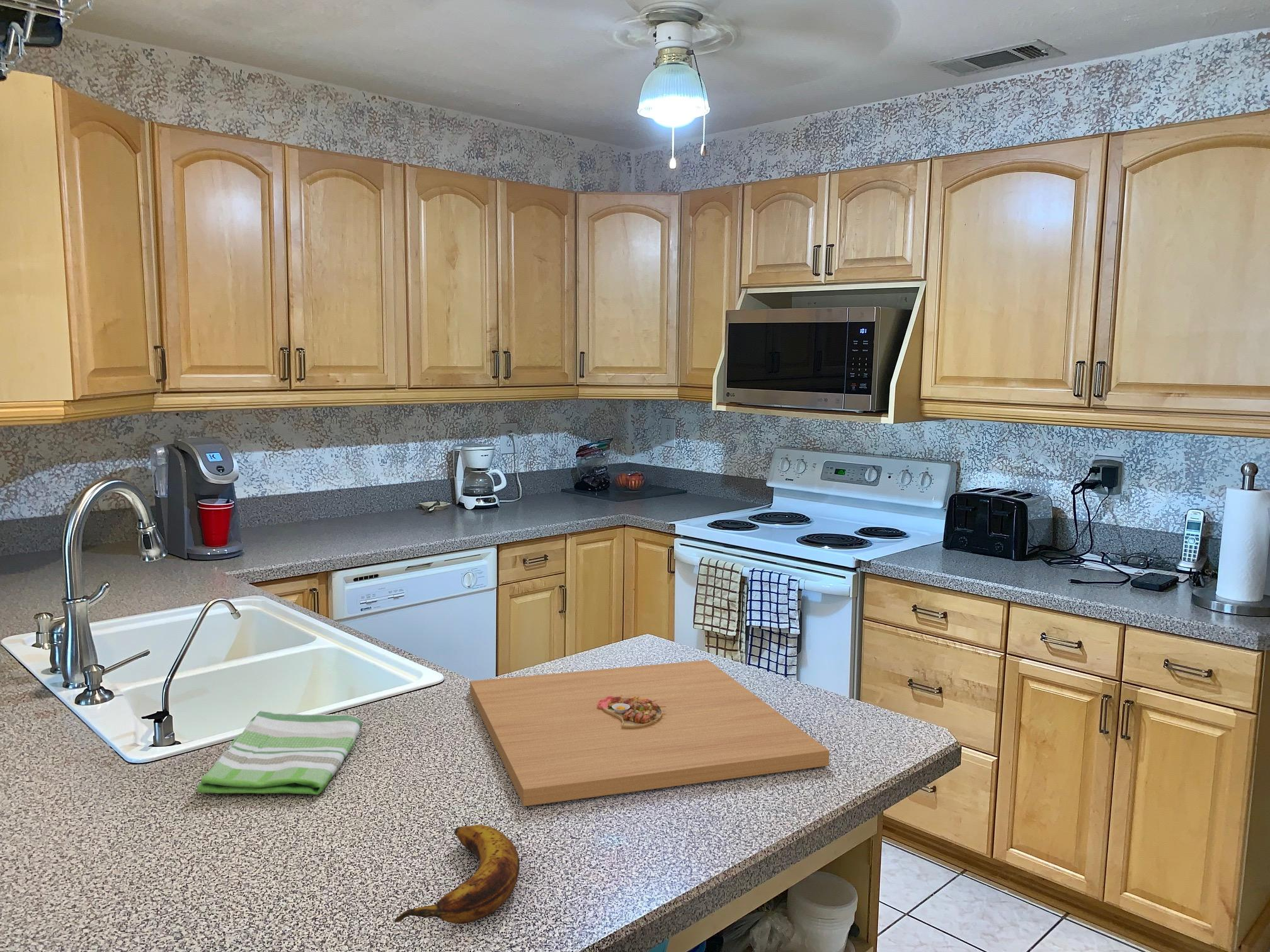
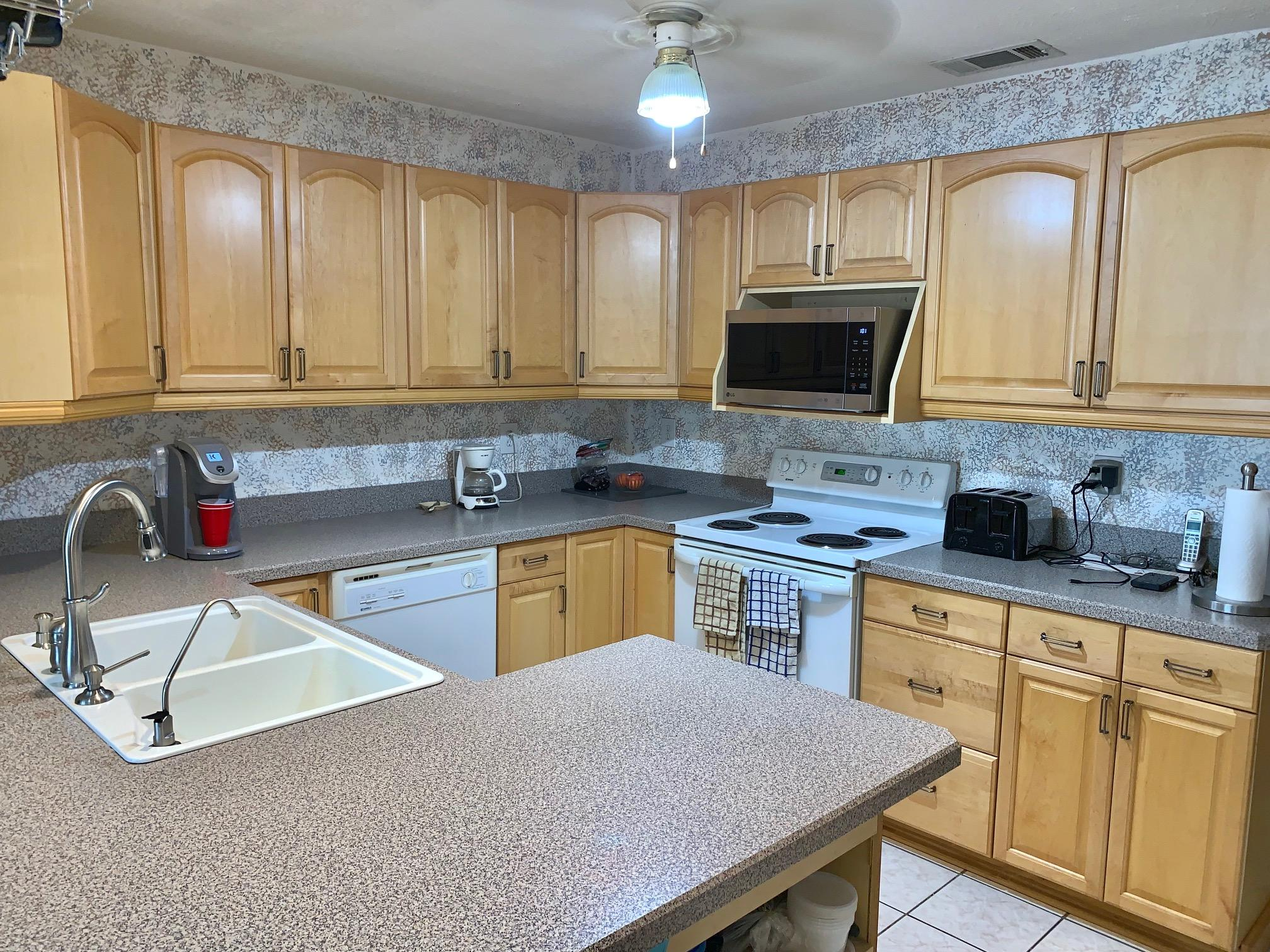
- banana [394,824,520,924]
- platter [469,659,830,807]
- dish towel [197,710,363,795]
